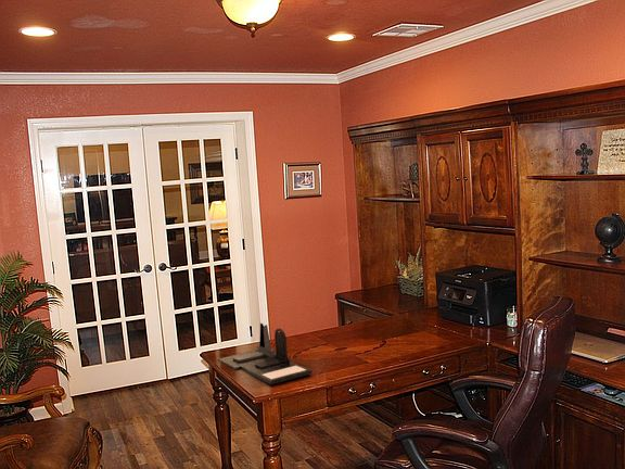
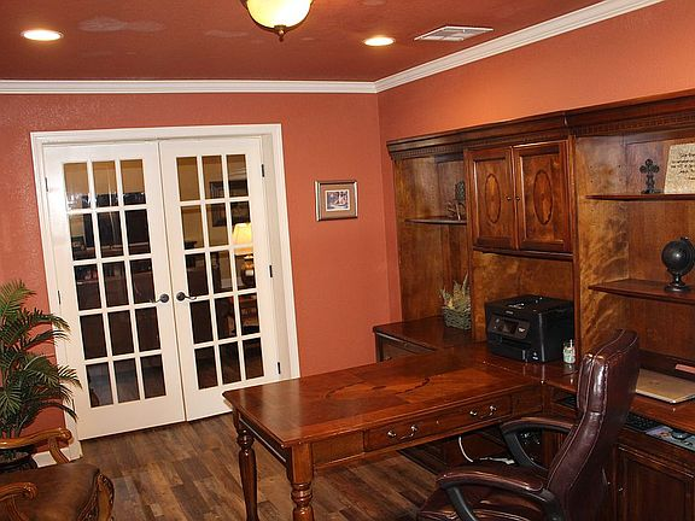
- desk organizer [217,322,312,385]
